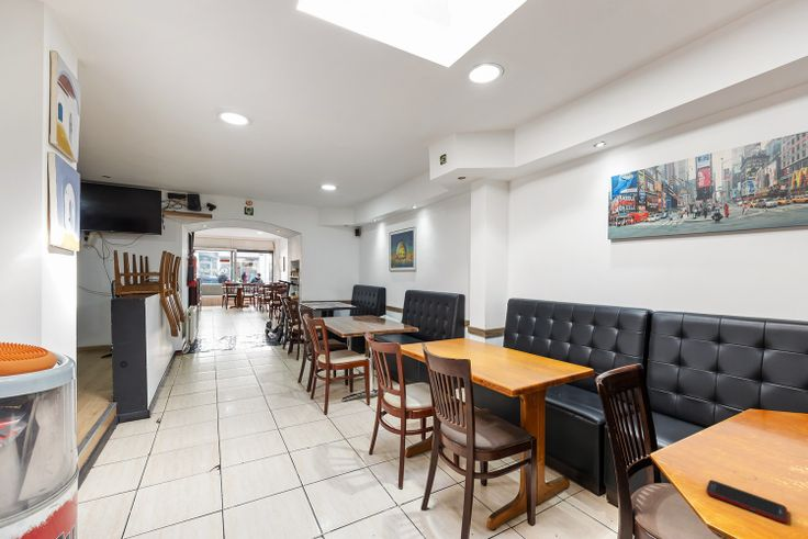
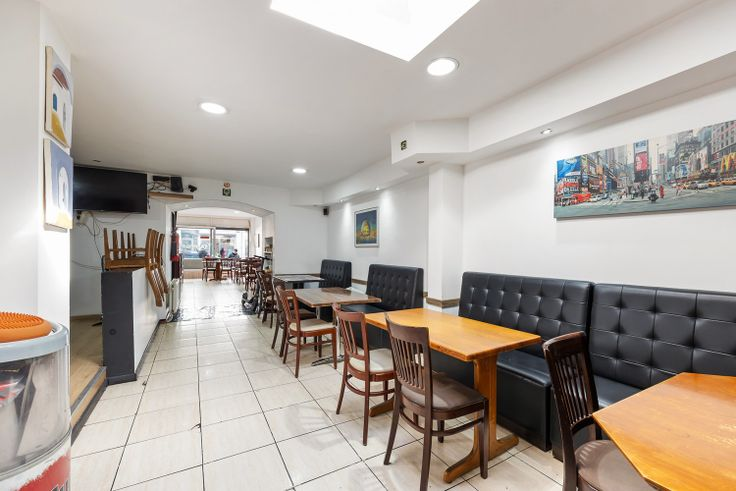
- cell phone [705,479,788,524]
